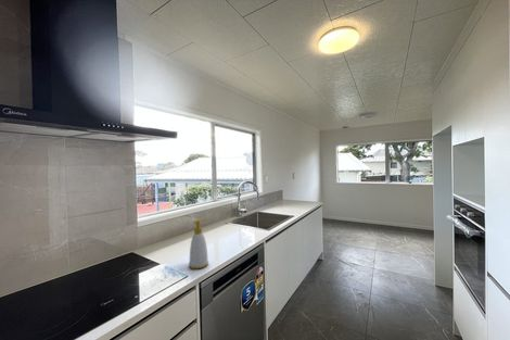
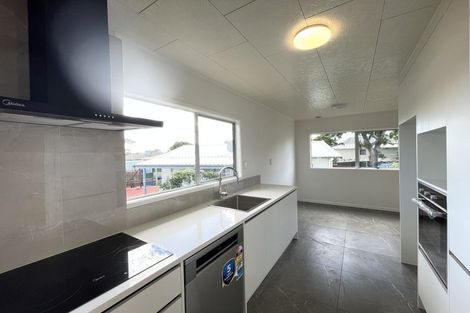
- soap bottle [188,218,209,269]
